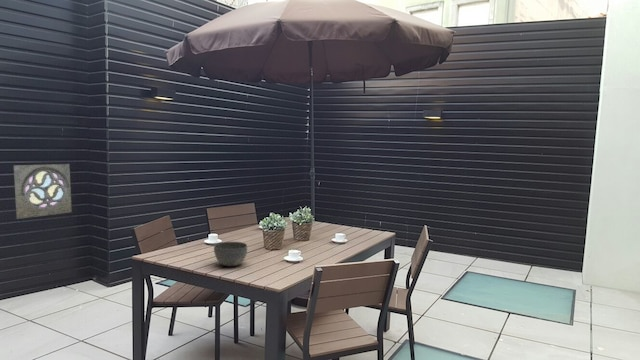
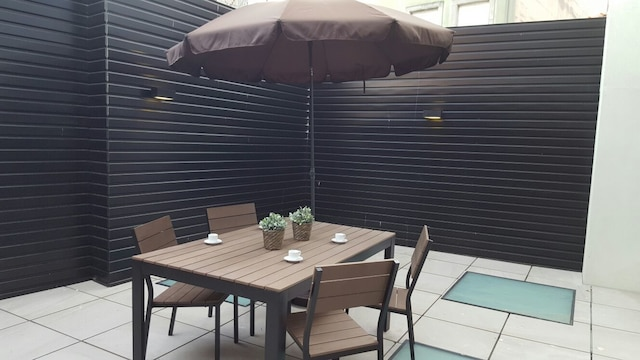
- bowl [213,241,248,267]
- wall ornament [12,163,73,220]
